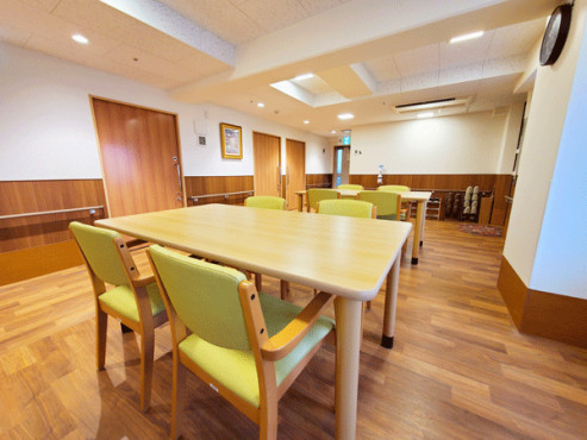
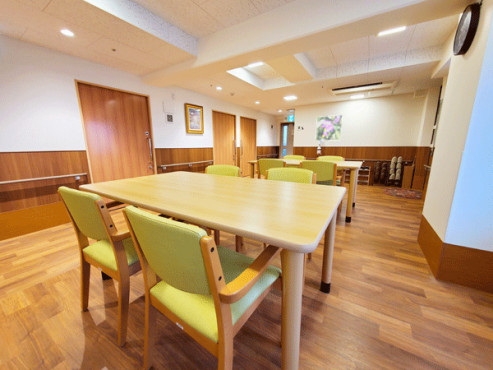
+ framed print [314,114,344,142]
